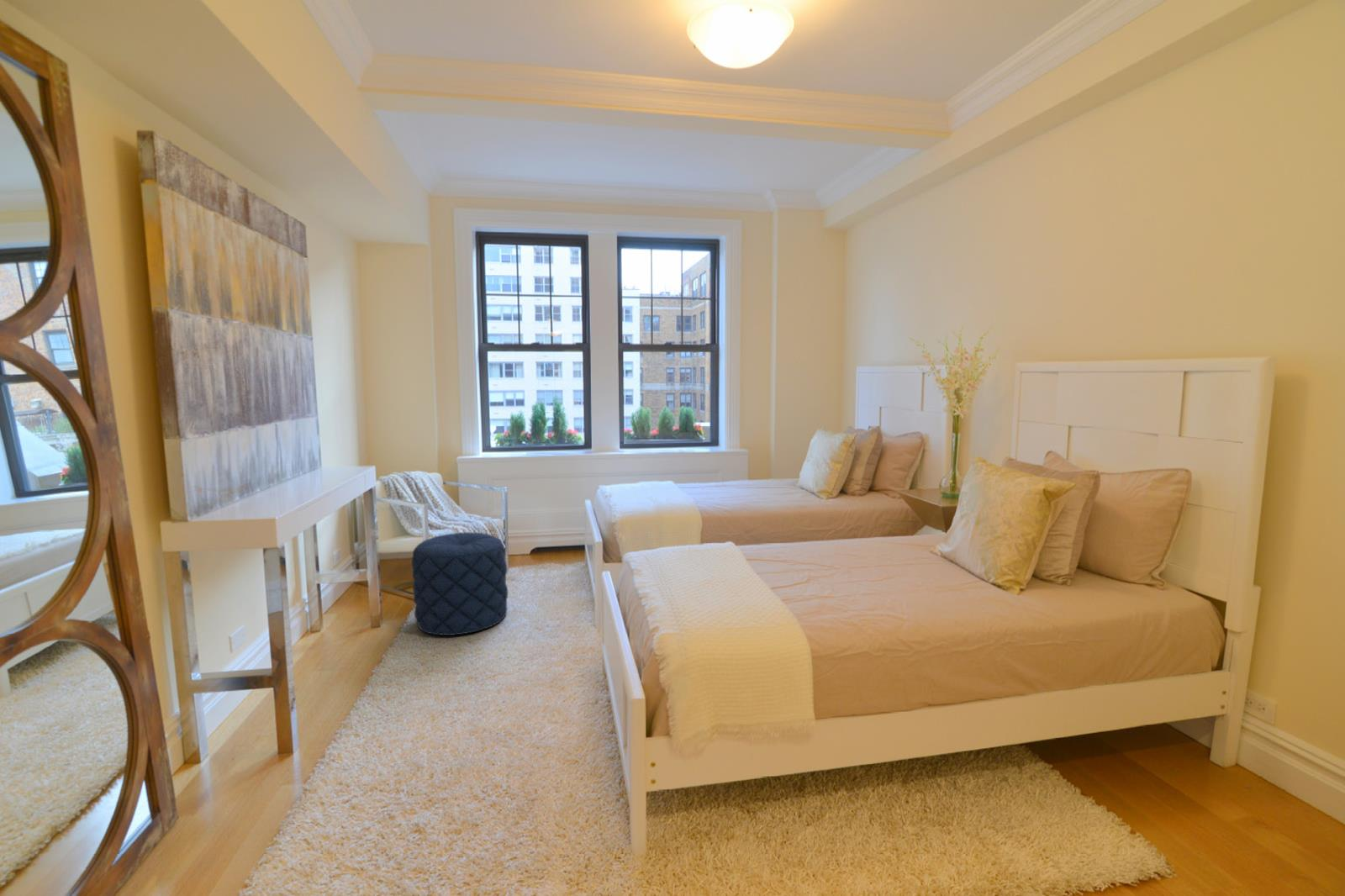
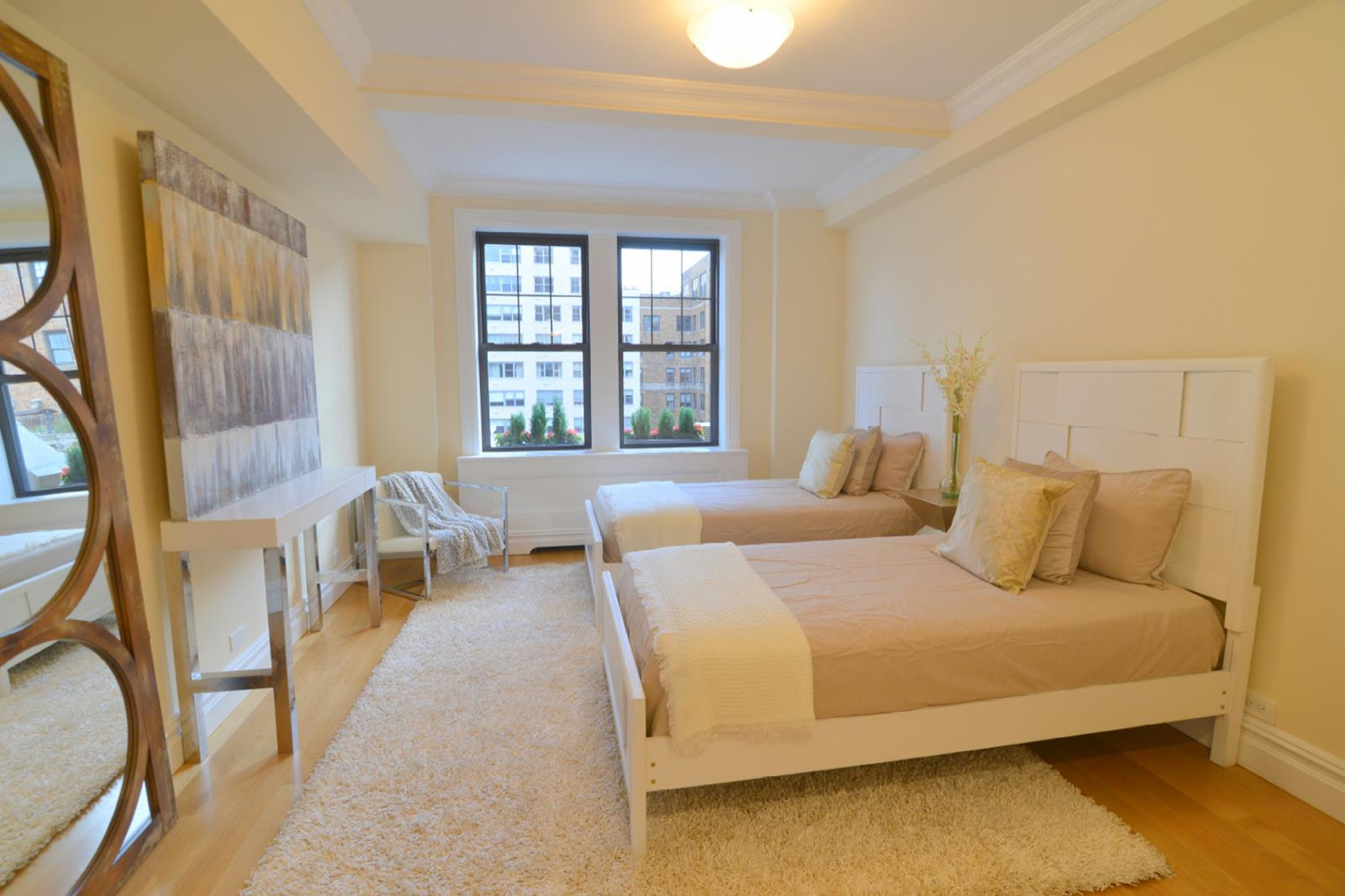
- pouf [411,531,509,636]
